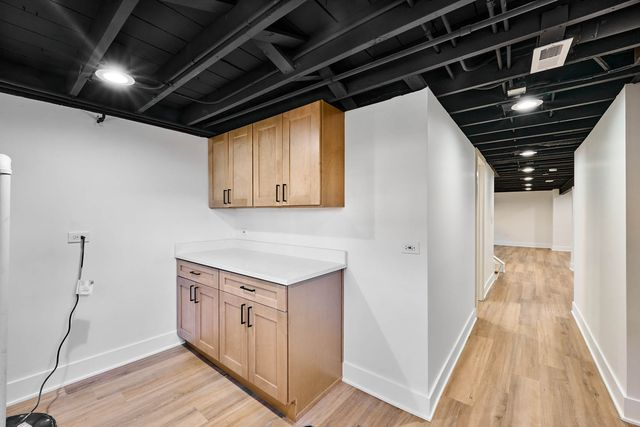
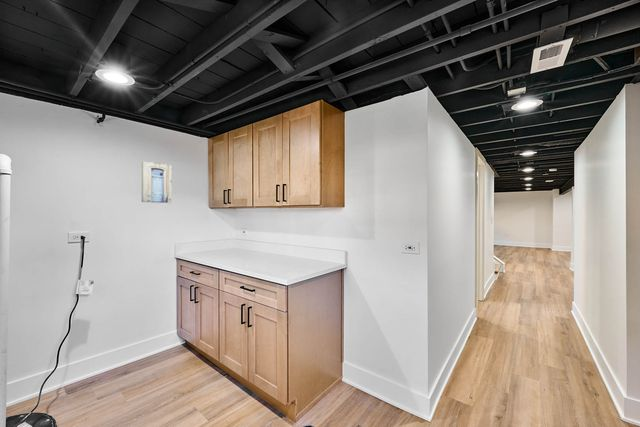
+ wall art [141,161,172,204]
